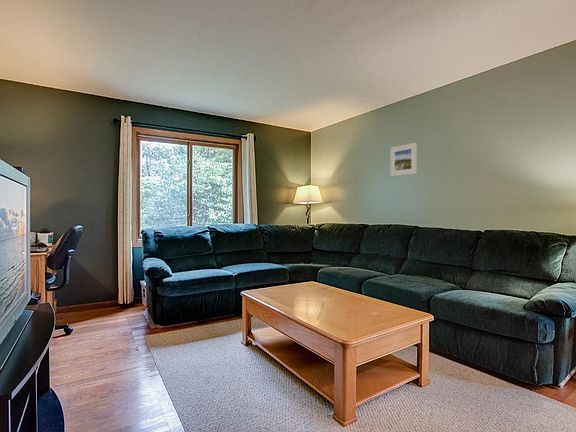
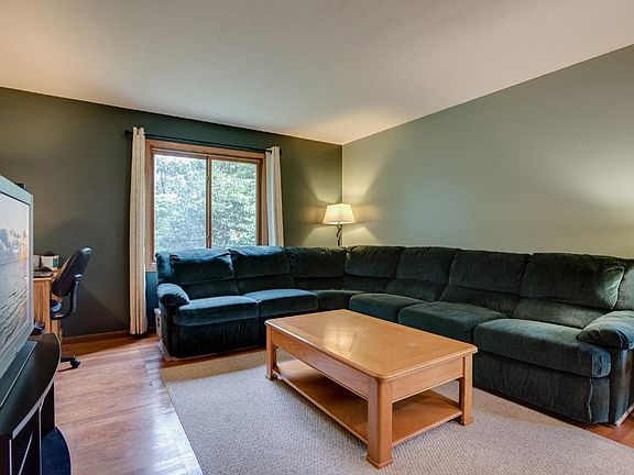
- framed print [389,142,418,177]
